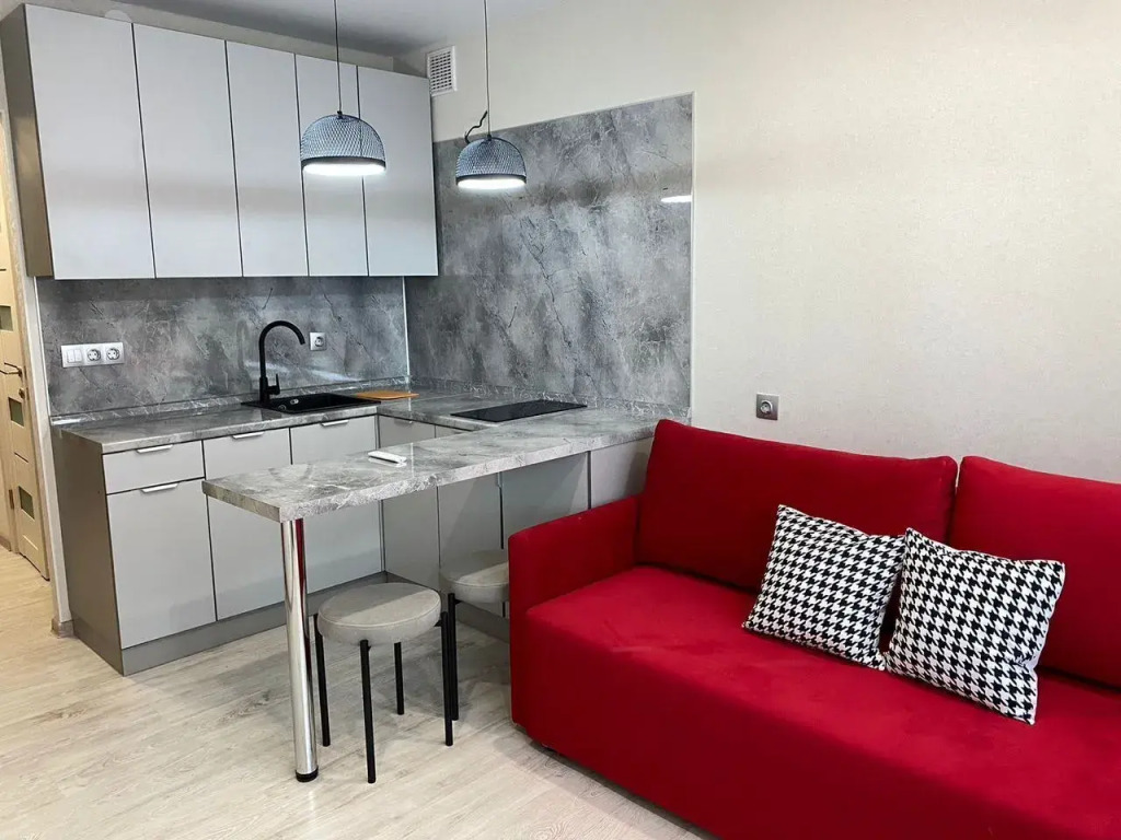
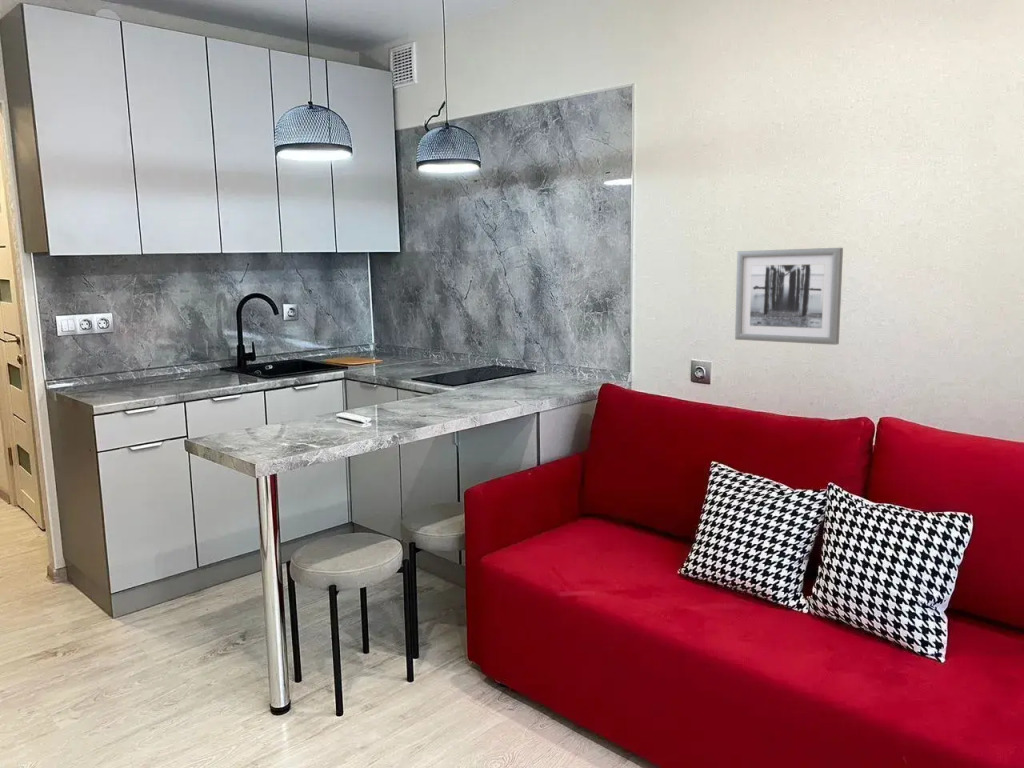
+ wall art [734,247,844,346]
